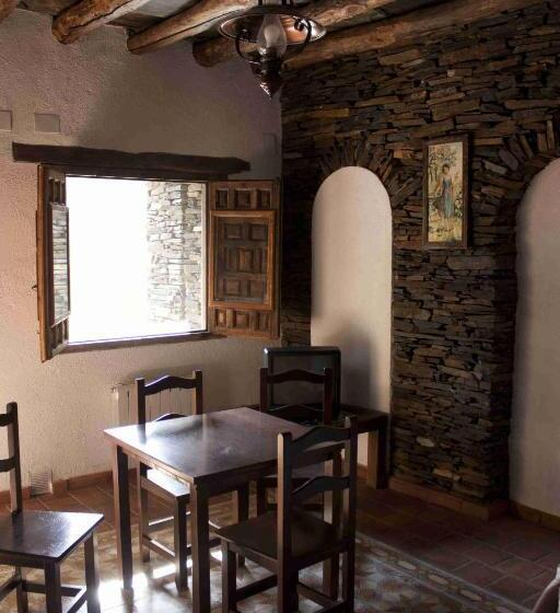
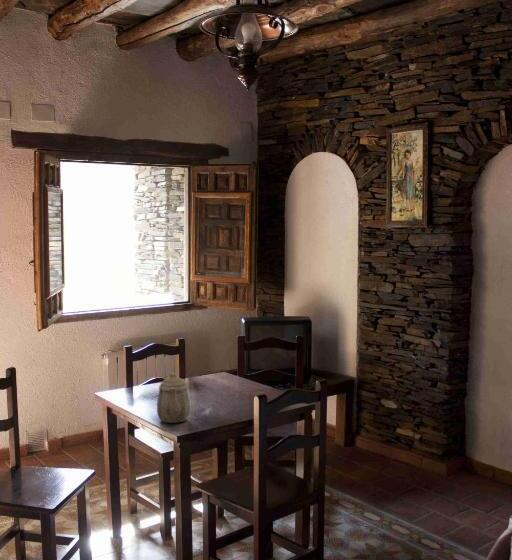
+ teapot [156,372,191,424]
